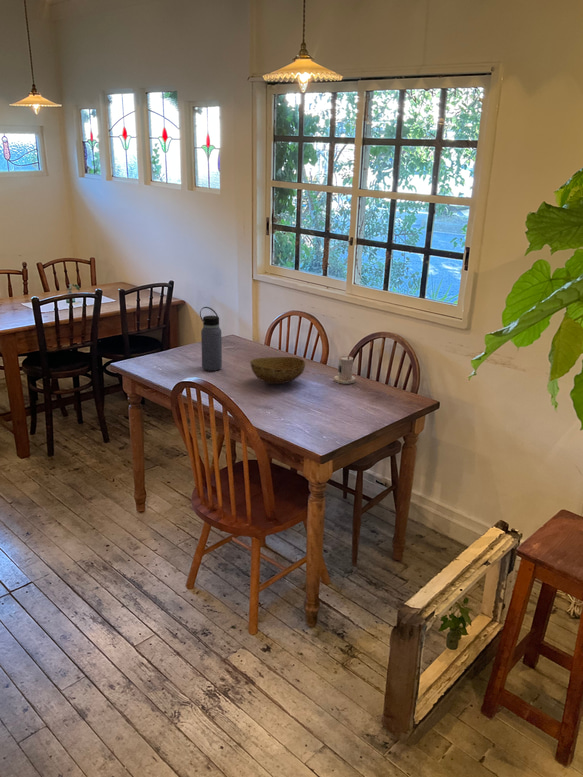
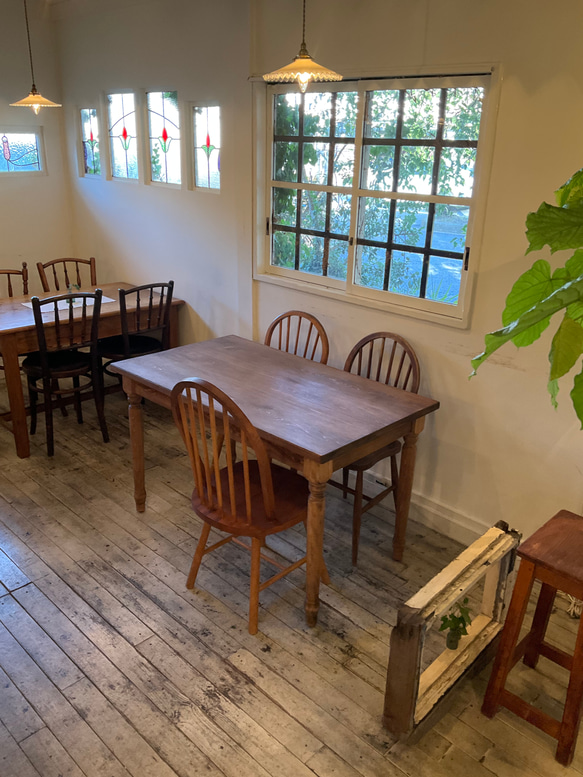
- bowl [249,356,306,385]
- candle [333,355,356,385]
- water bottle [199,306,223,372]
